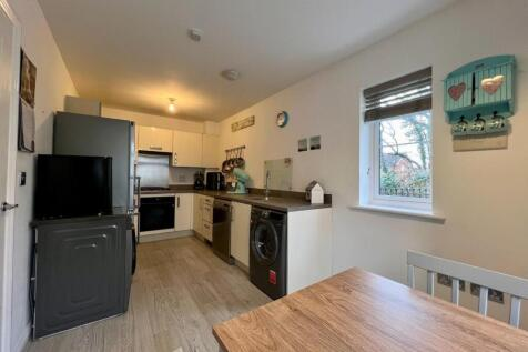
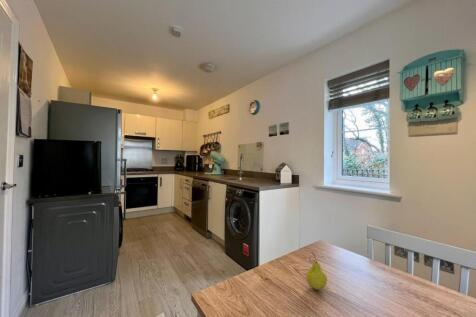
+ fruit [305,252,328,291]
